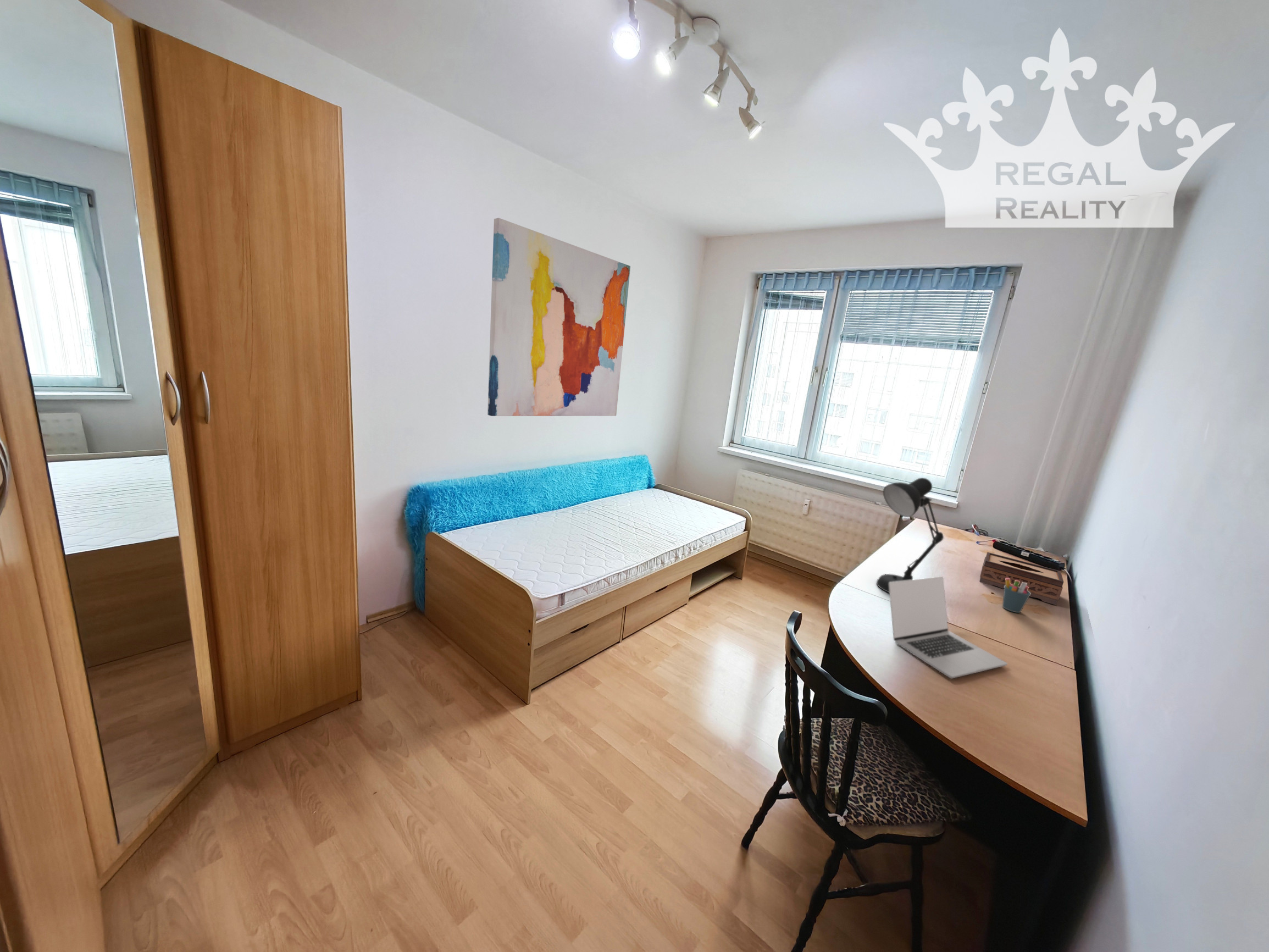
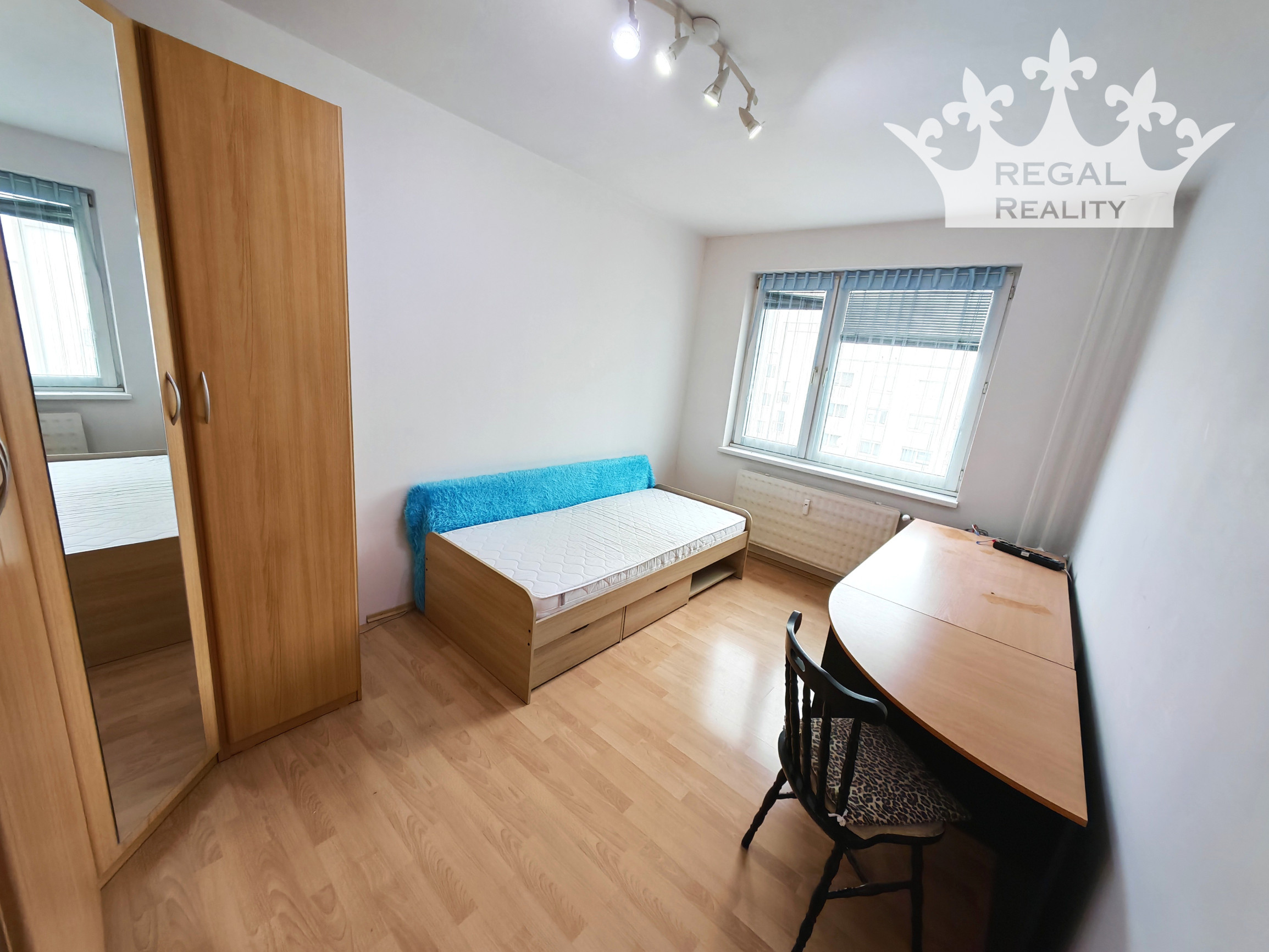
- laptop [889,576,1008,679]
- tissue box [979,551,1064,606]
- desk lamp [876,477,944,594]
- wall art [487,217,631,417]
- pen holder [1002,578,1031,613]
